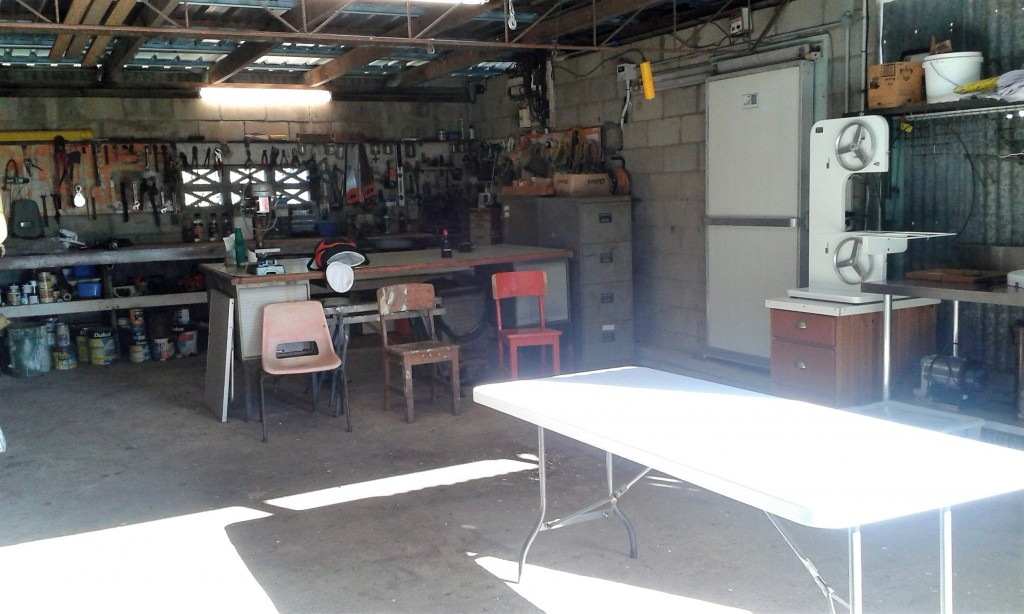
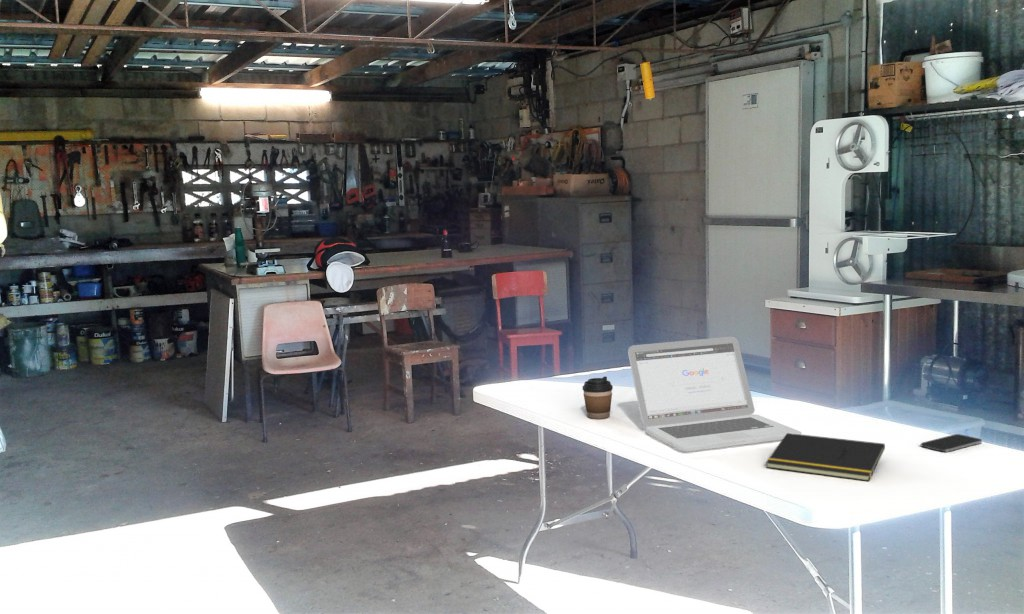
+ smartphone [920,433,983,453]
+ notepad [765,433,886,482]
+ coffee cup [582,376,614,420]
+ laptop [627,336,802,452]
